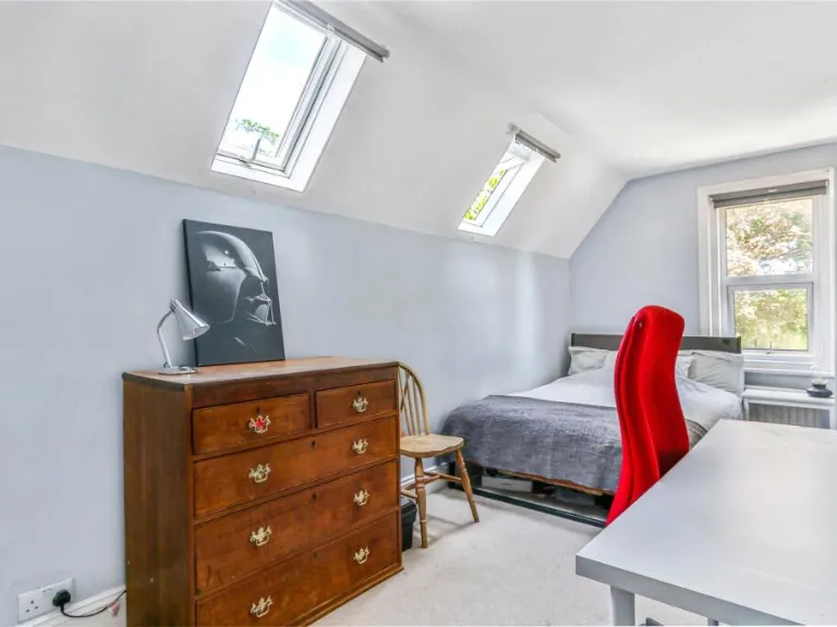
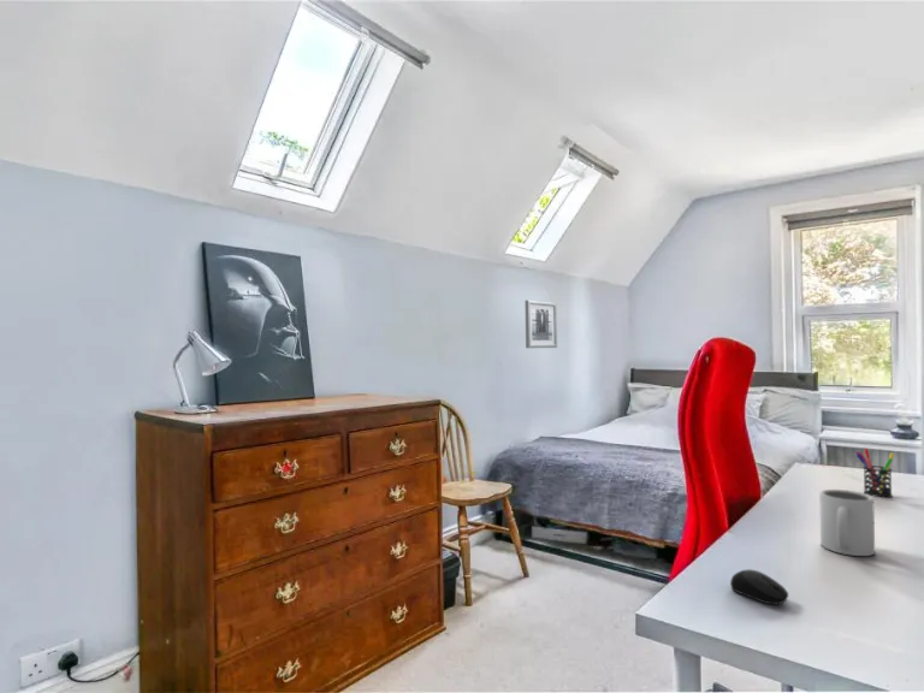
+ mug [818,488,876,557]
+ wall art [523,300,558,349]
+ computer mouse [729,568,789,605]
+ pen holder [854,448,895,498]
